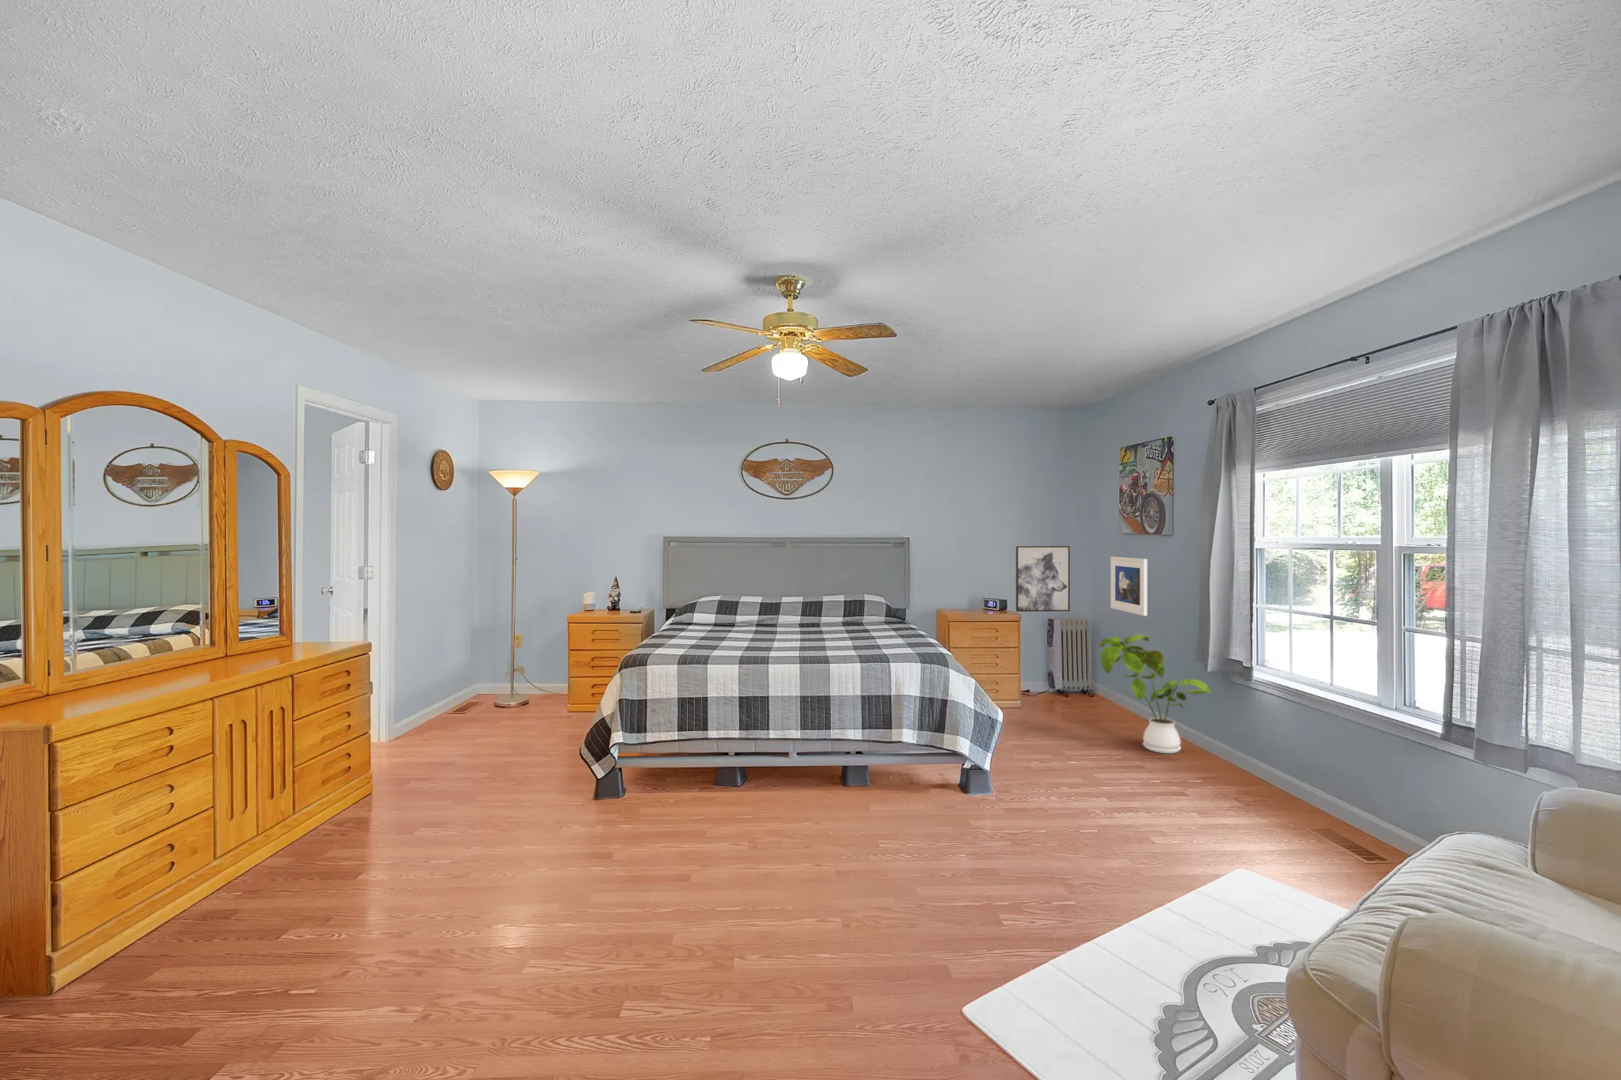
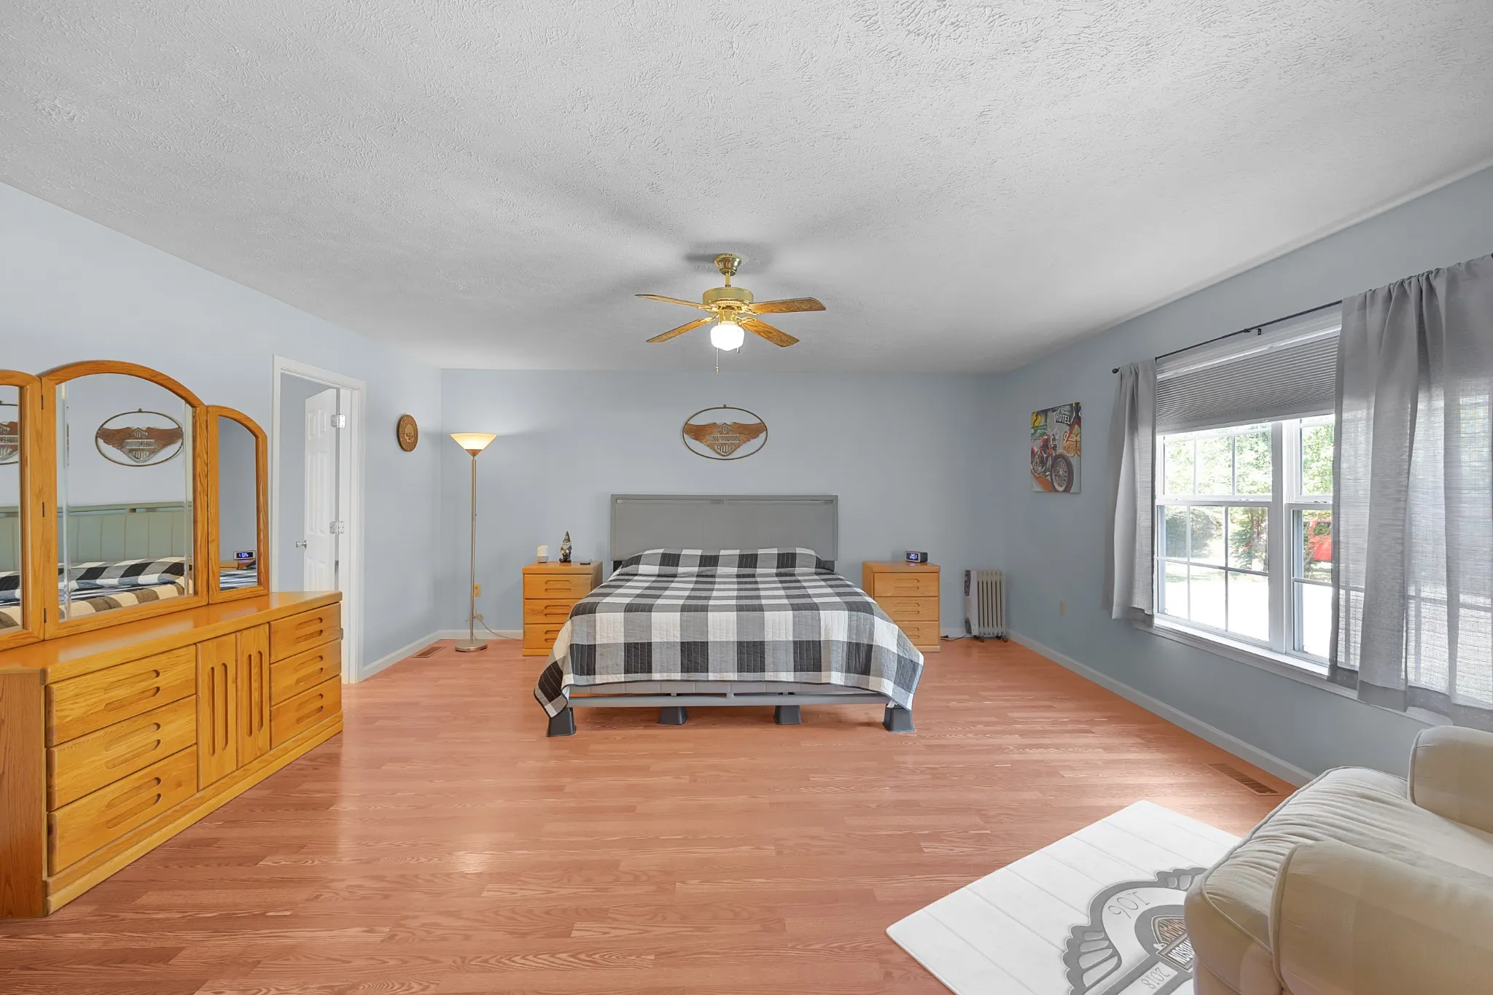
- house plant [1098,634,1215,755]
- wall art [1016,545,1071,612]
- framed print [1110,556,1149,616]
